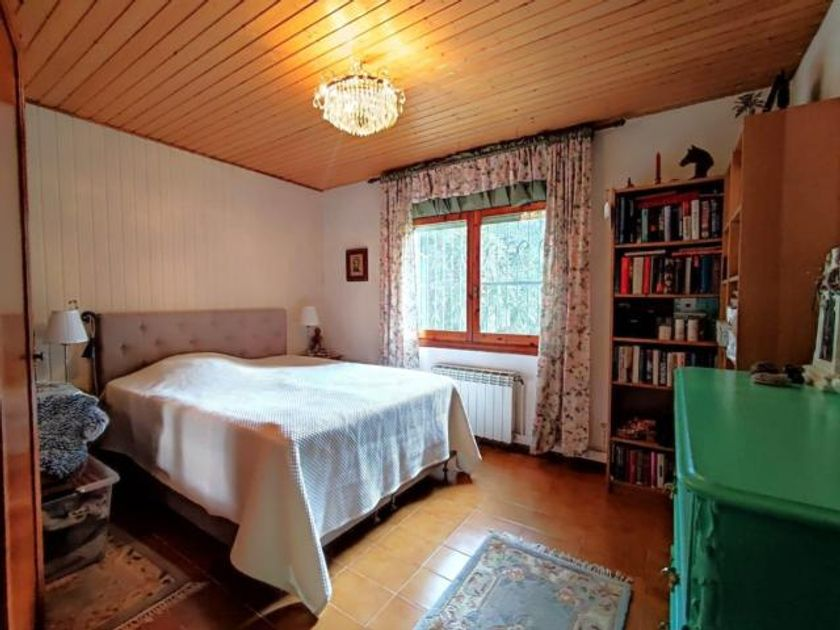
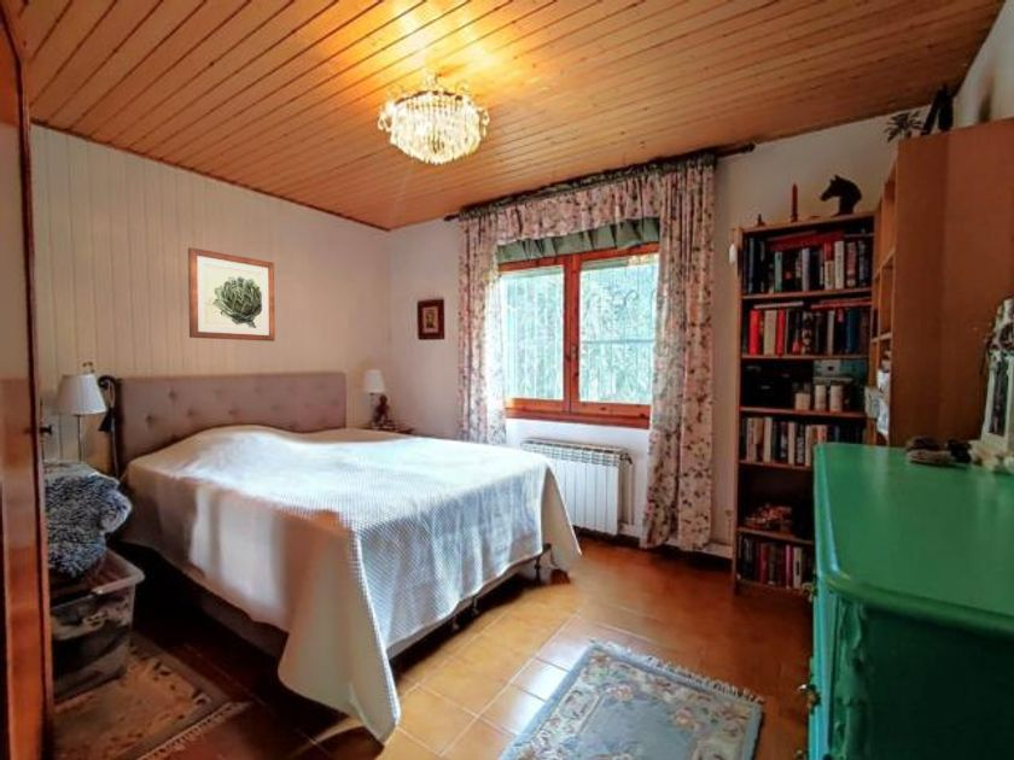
+ wall art [187,246,276,343]
